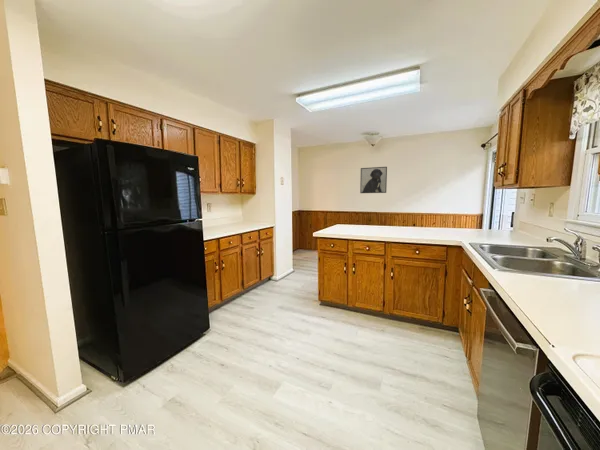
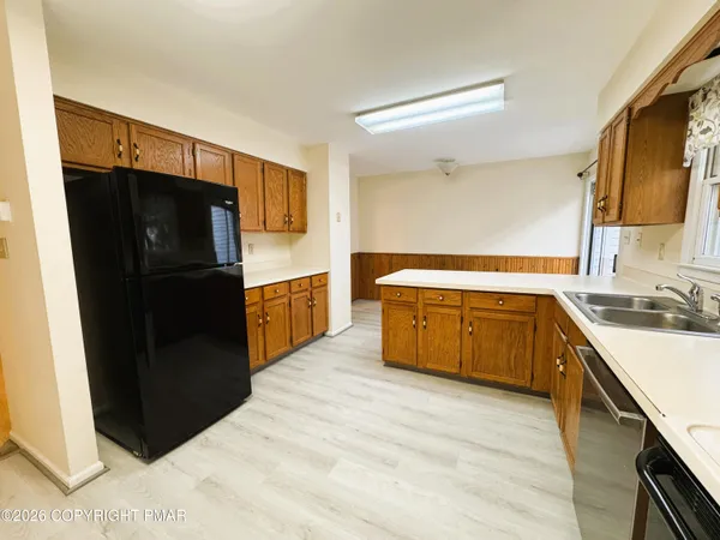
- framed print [359,166,388,194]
